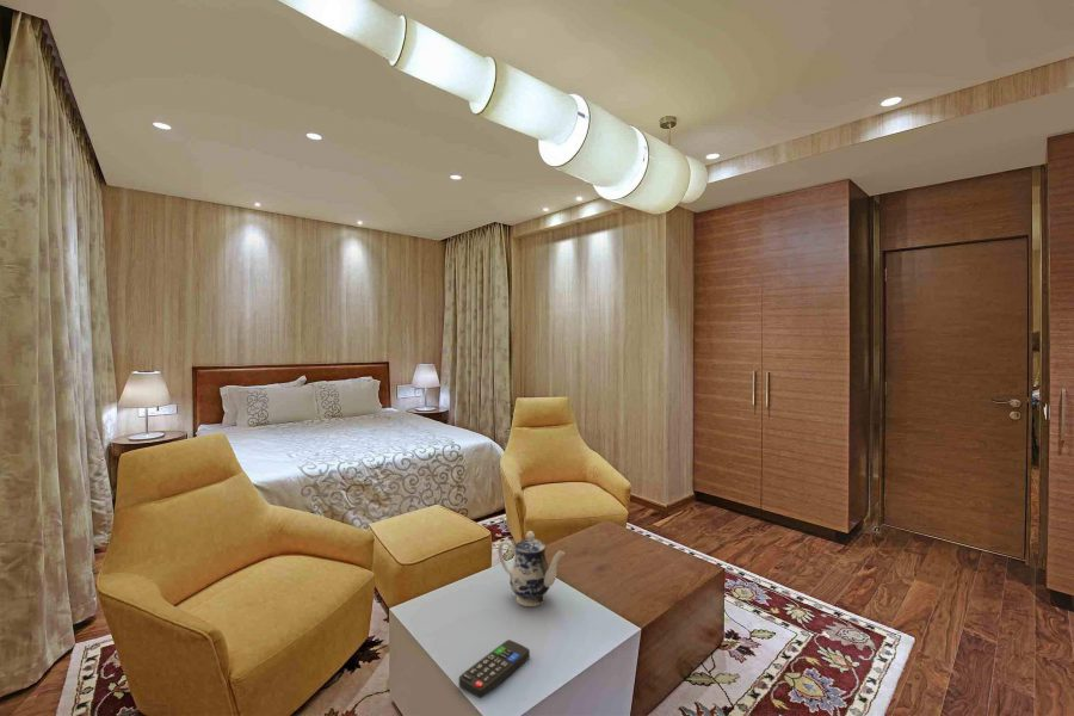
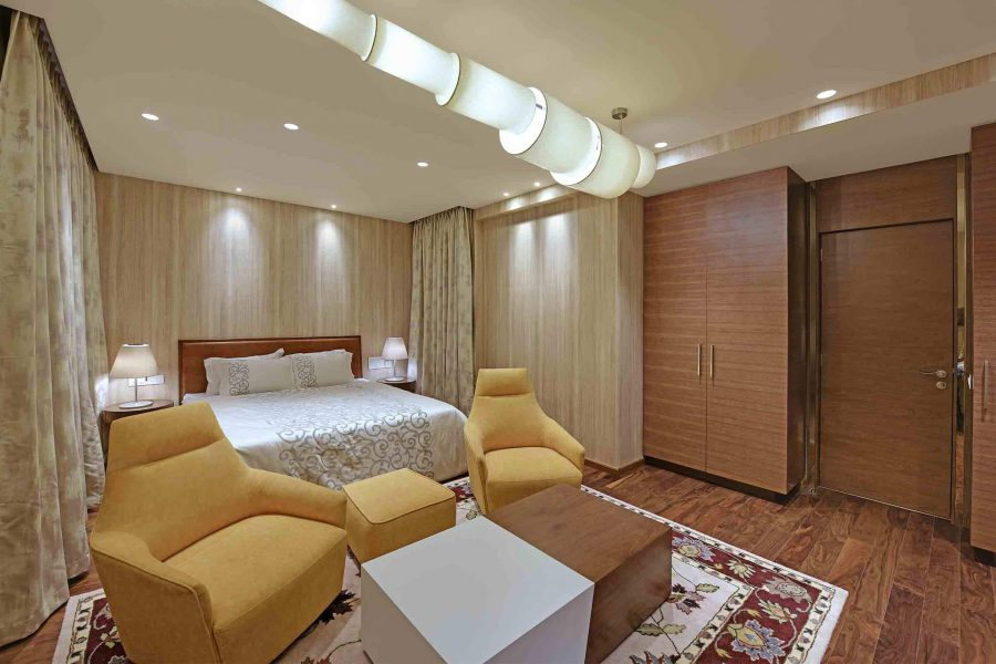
- remote control [458,638,531,699]
- teapot [496,530,566,607]
